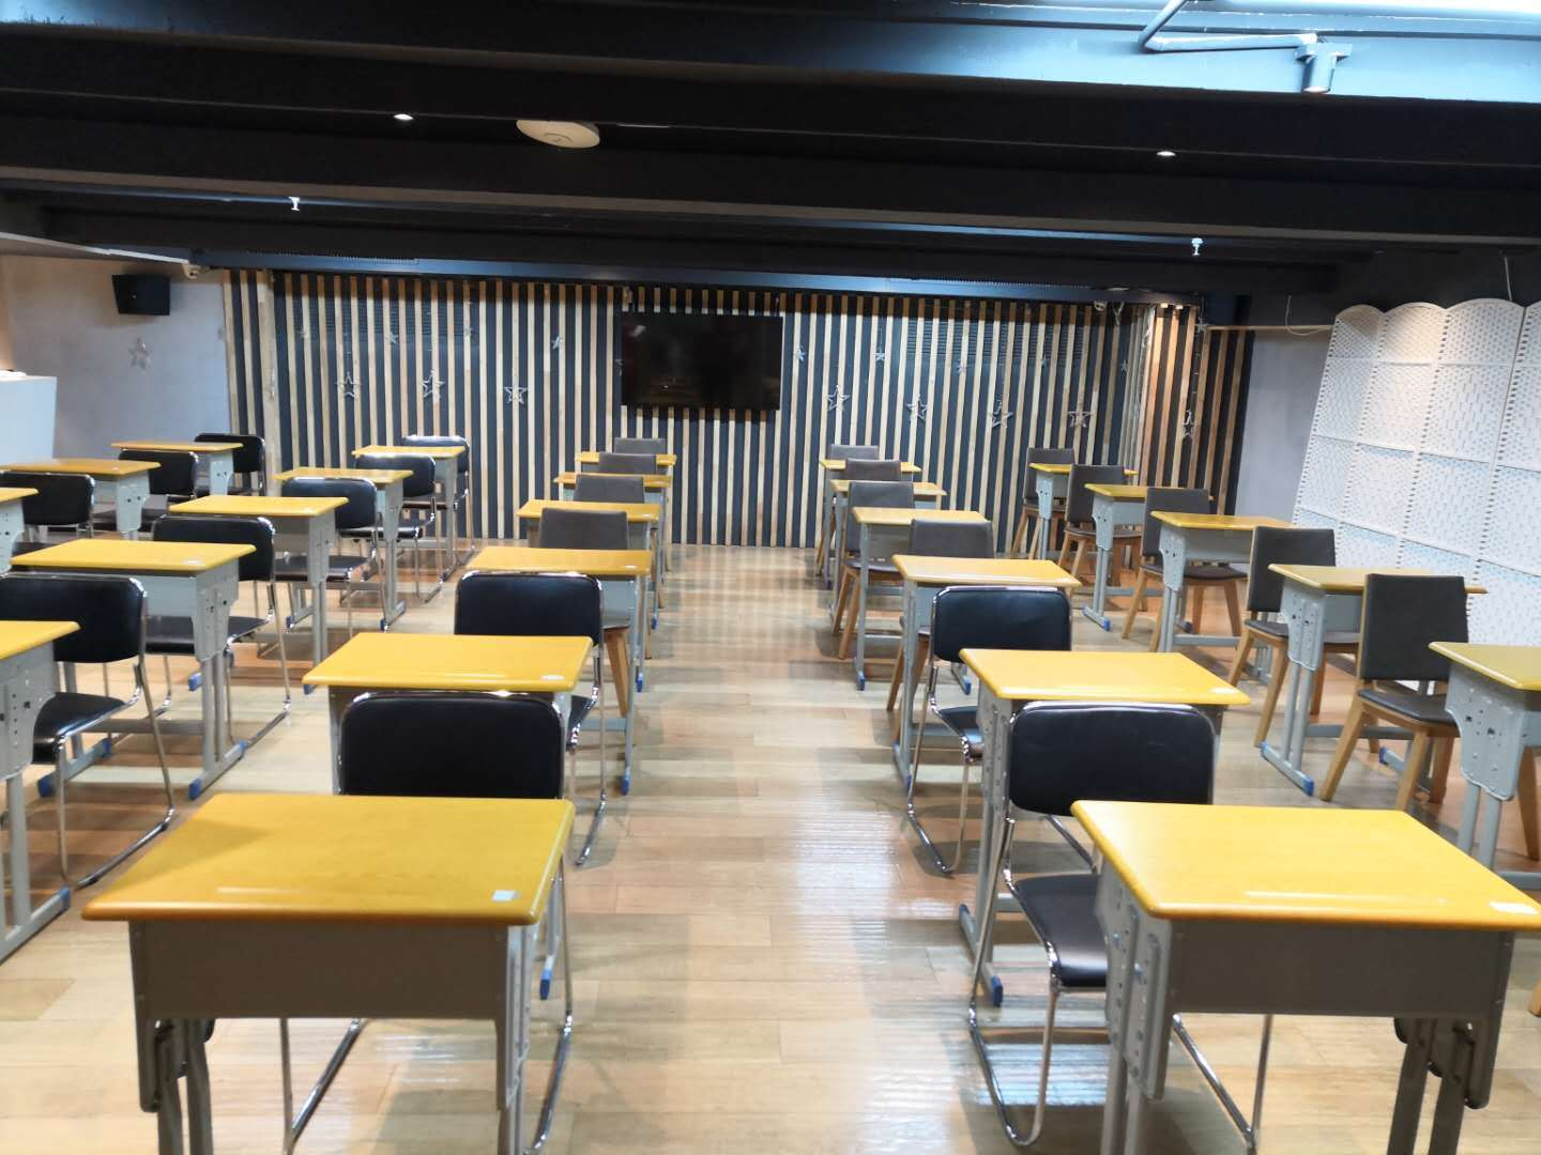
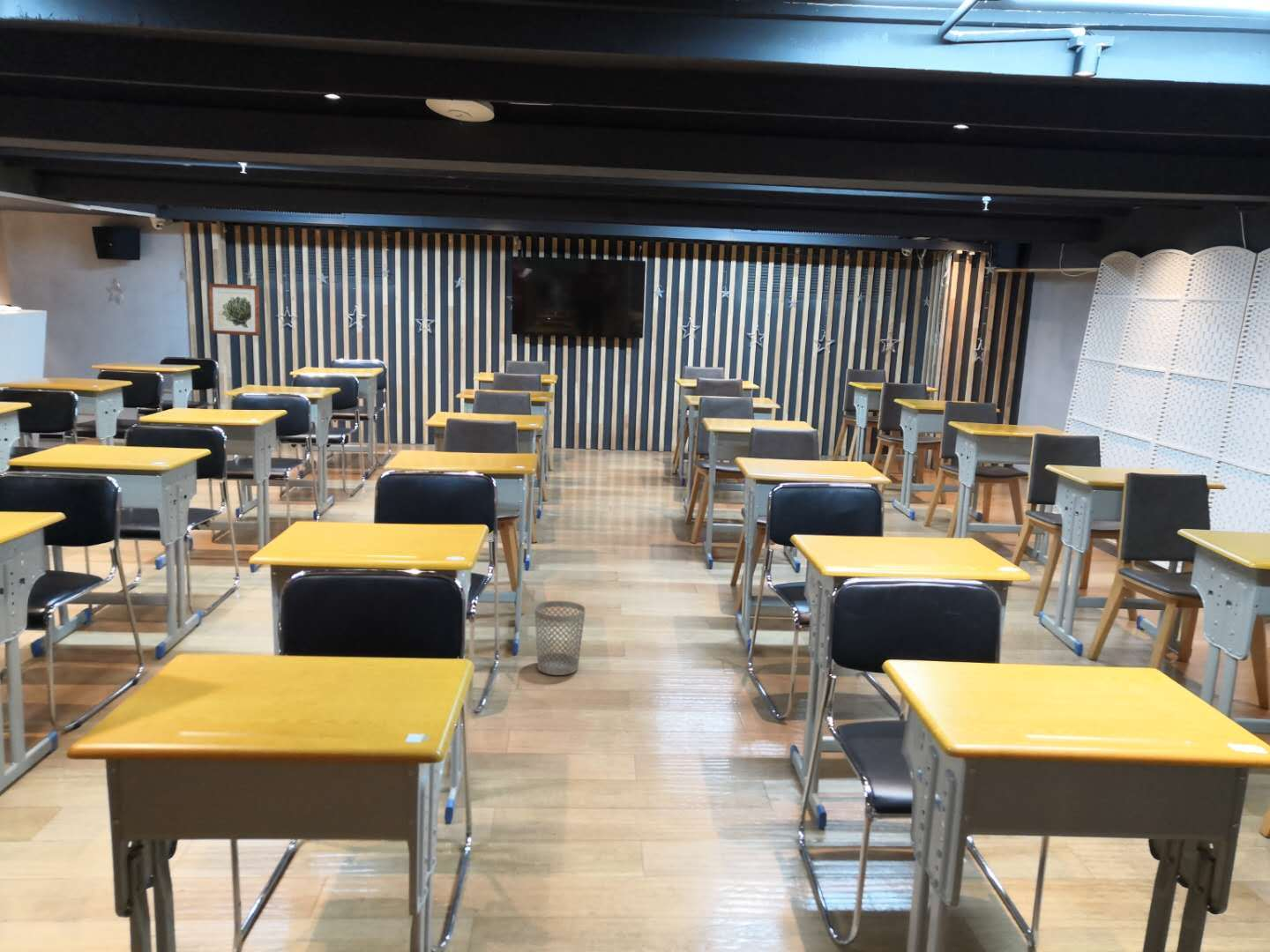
+ wastebasket [534,600,586,676]
+ wall art [208,282,261,337]
